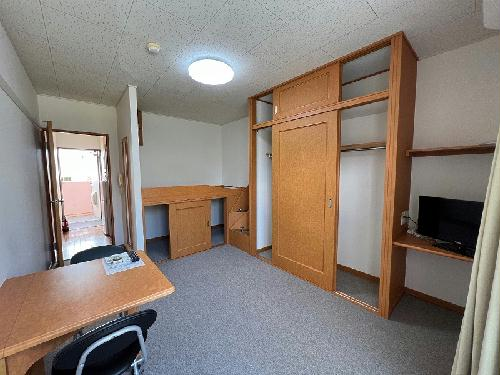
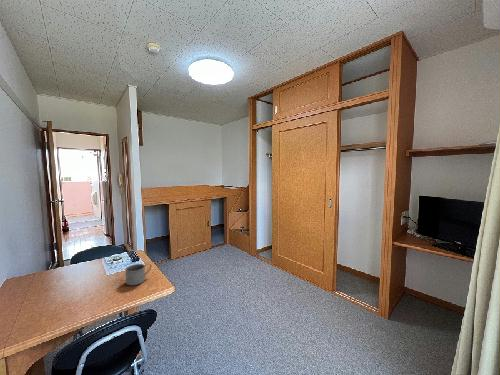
+ mug [124,262,152,286]
